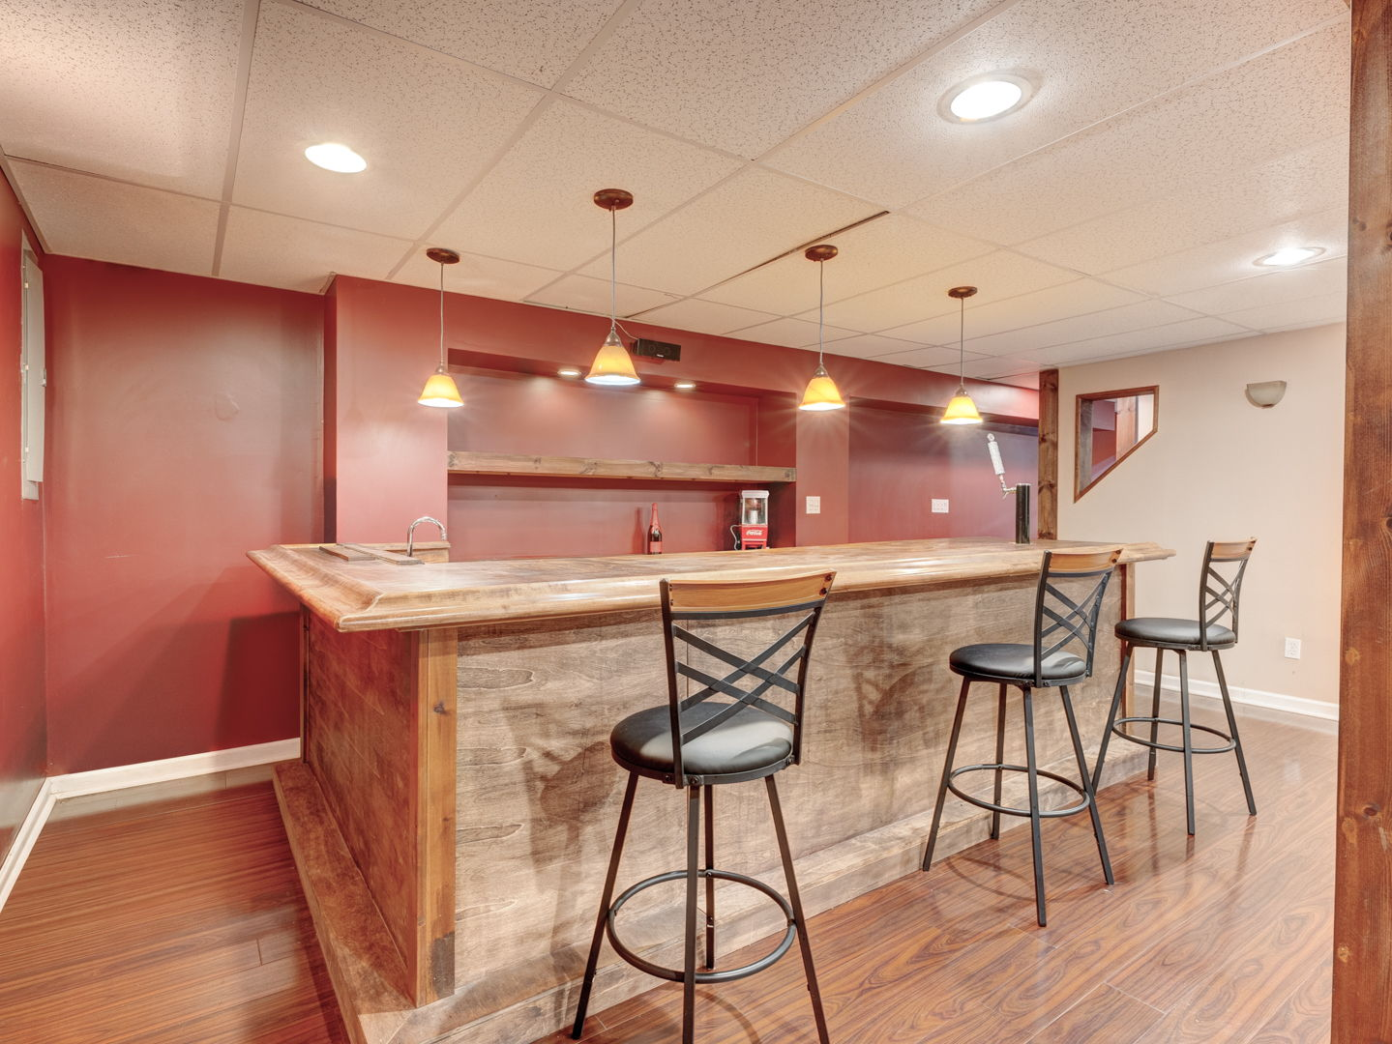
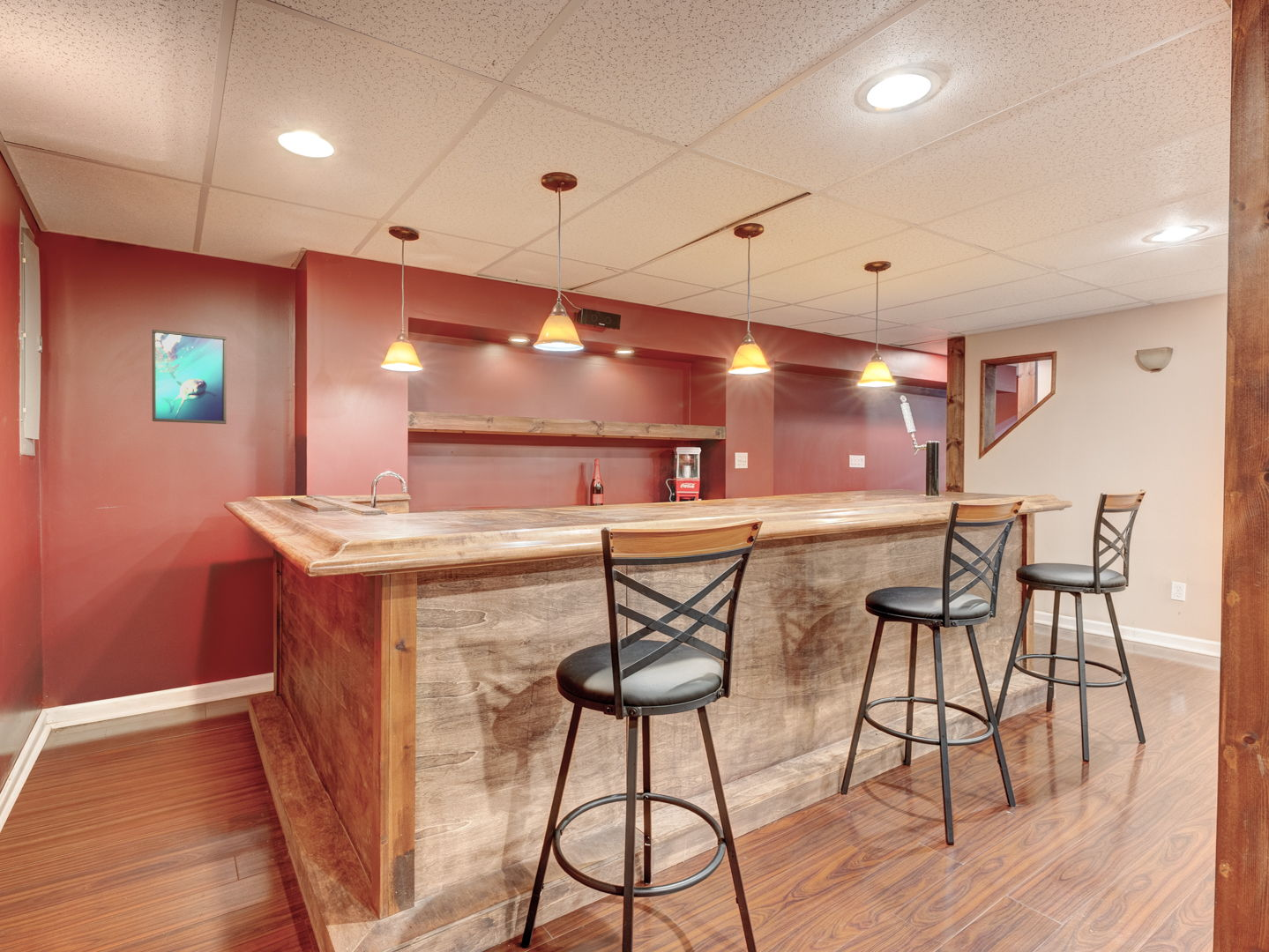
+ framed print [152,329,228,425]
